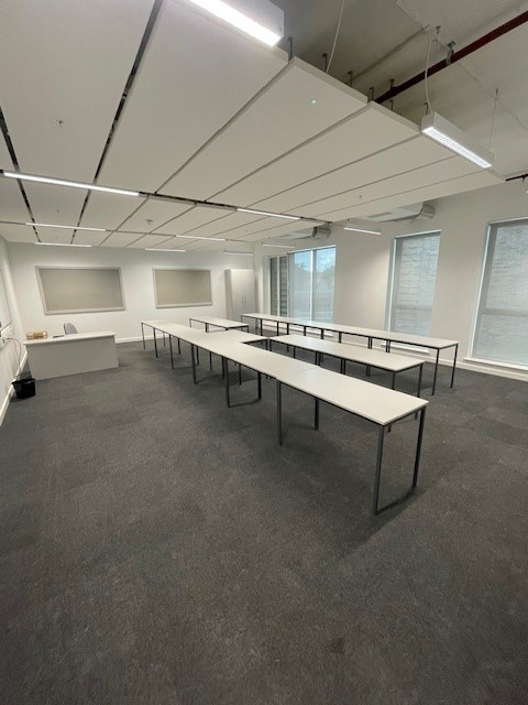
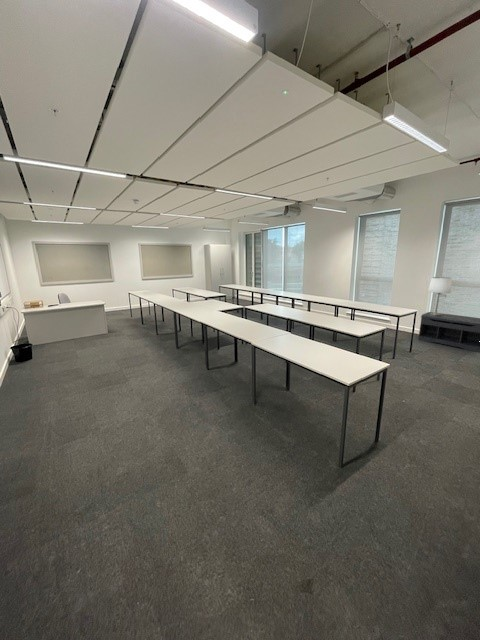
+ bench [417,311,480,354]
+ lamp [427,276,453,316]
